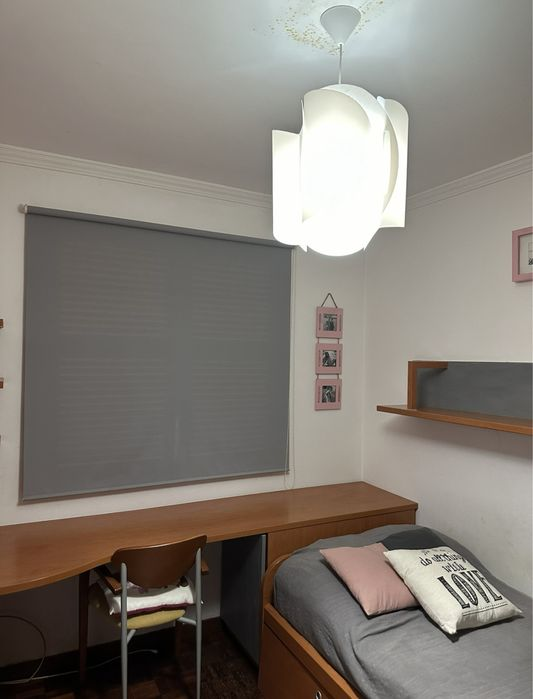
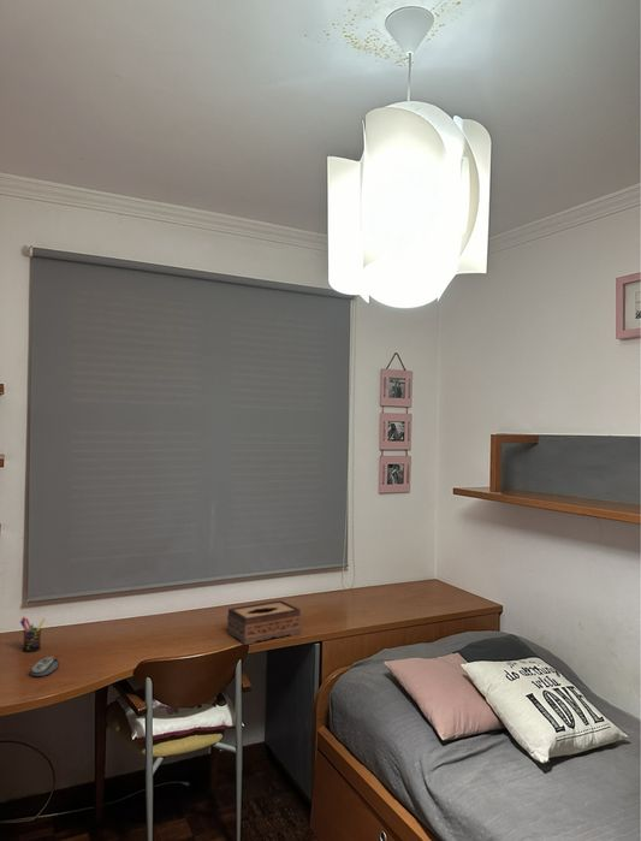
+ pen holder [19,616,46,653]
+ computer mouse [30,656,60,677]
+ tissue box [226,599,302,646]
